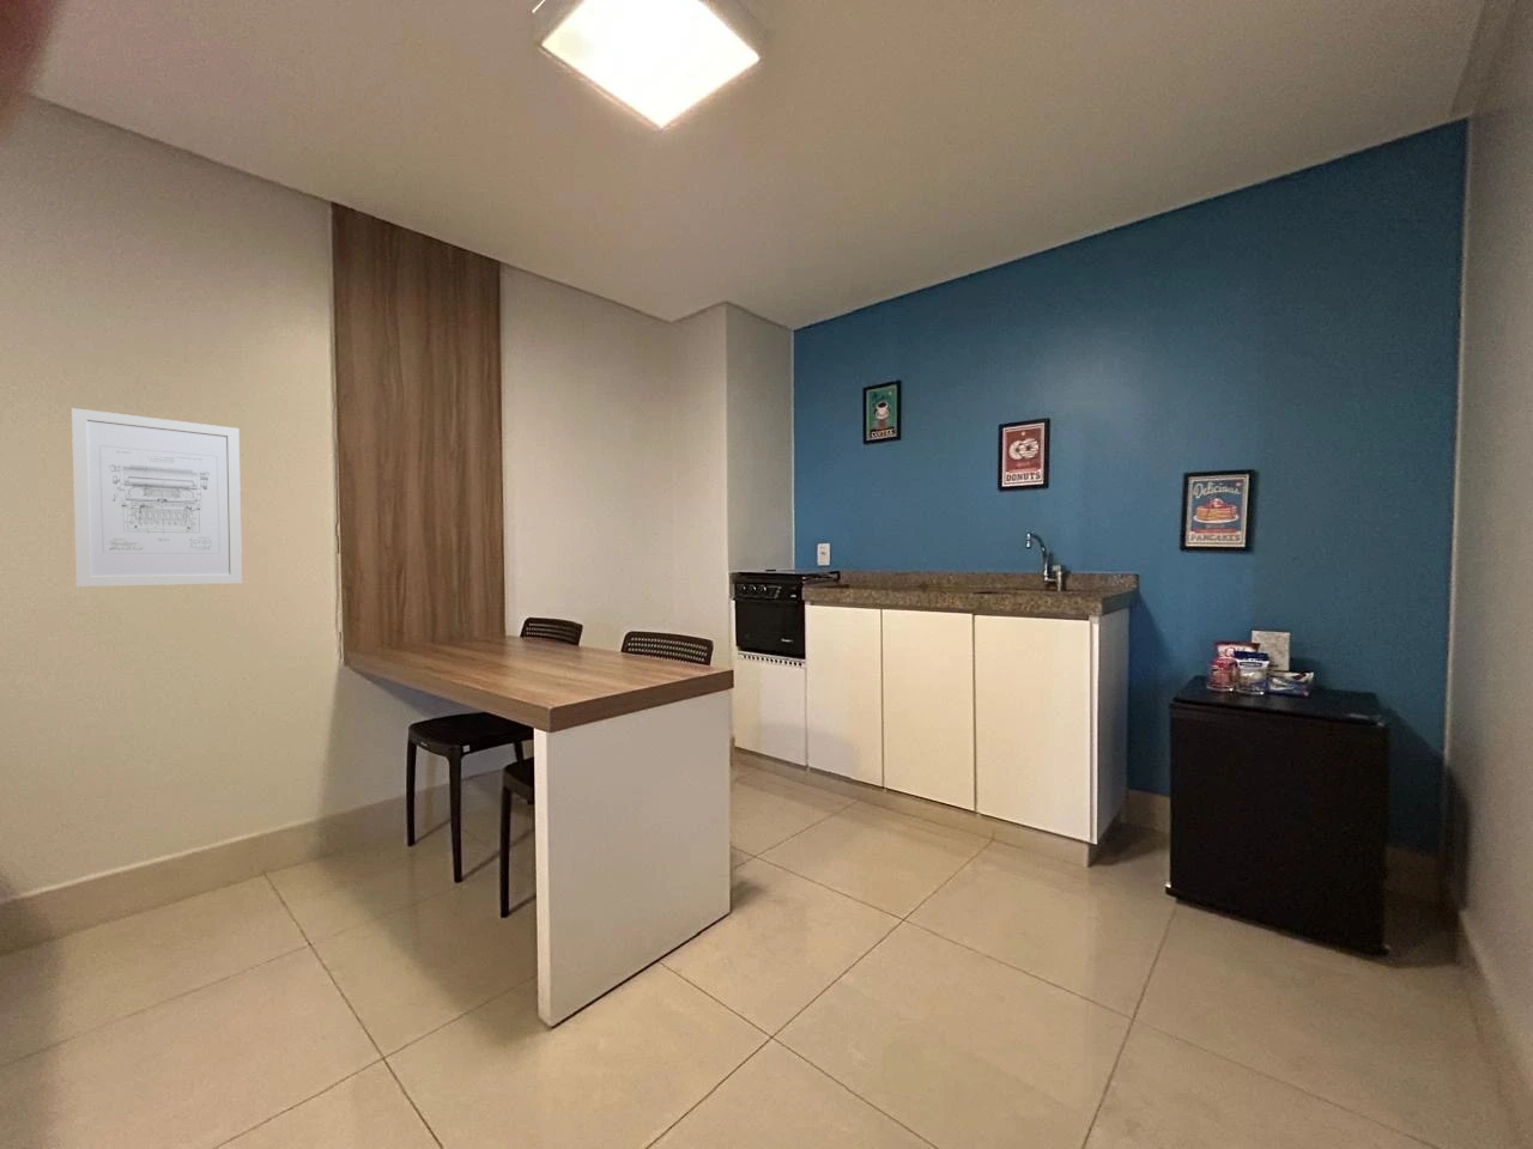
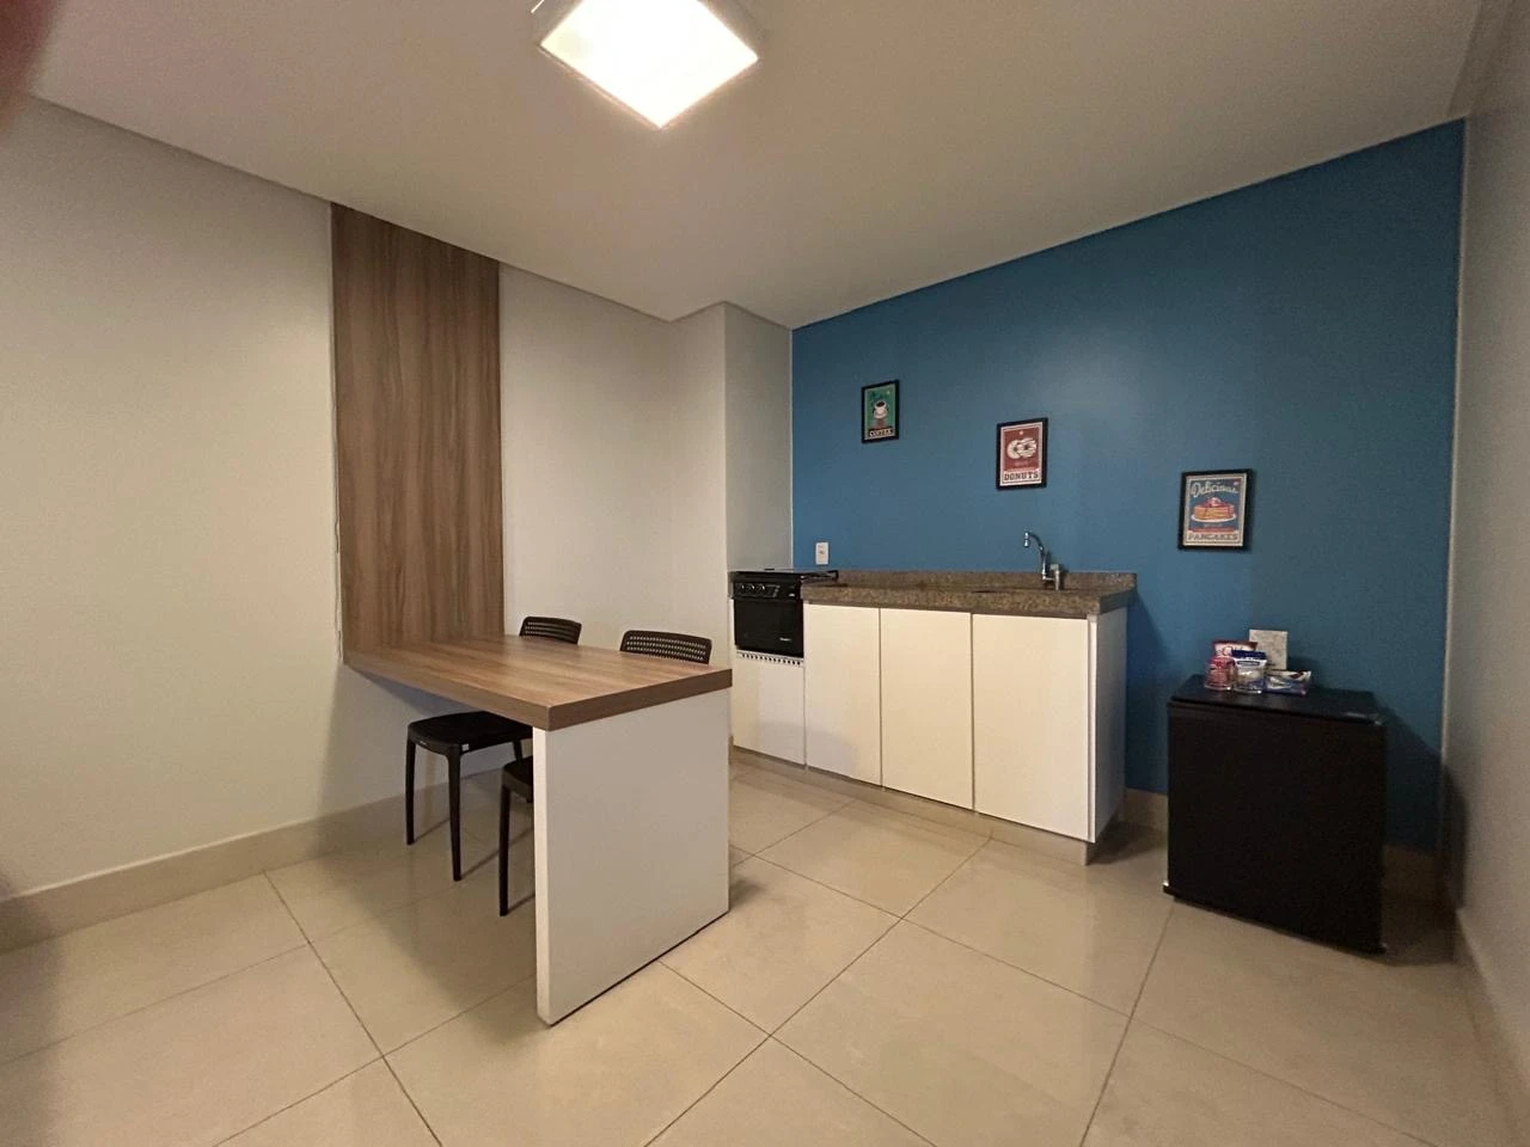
- wall art [71,407,243,588]
